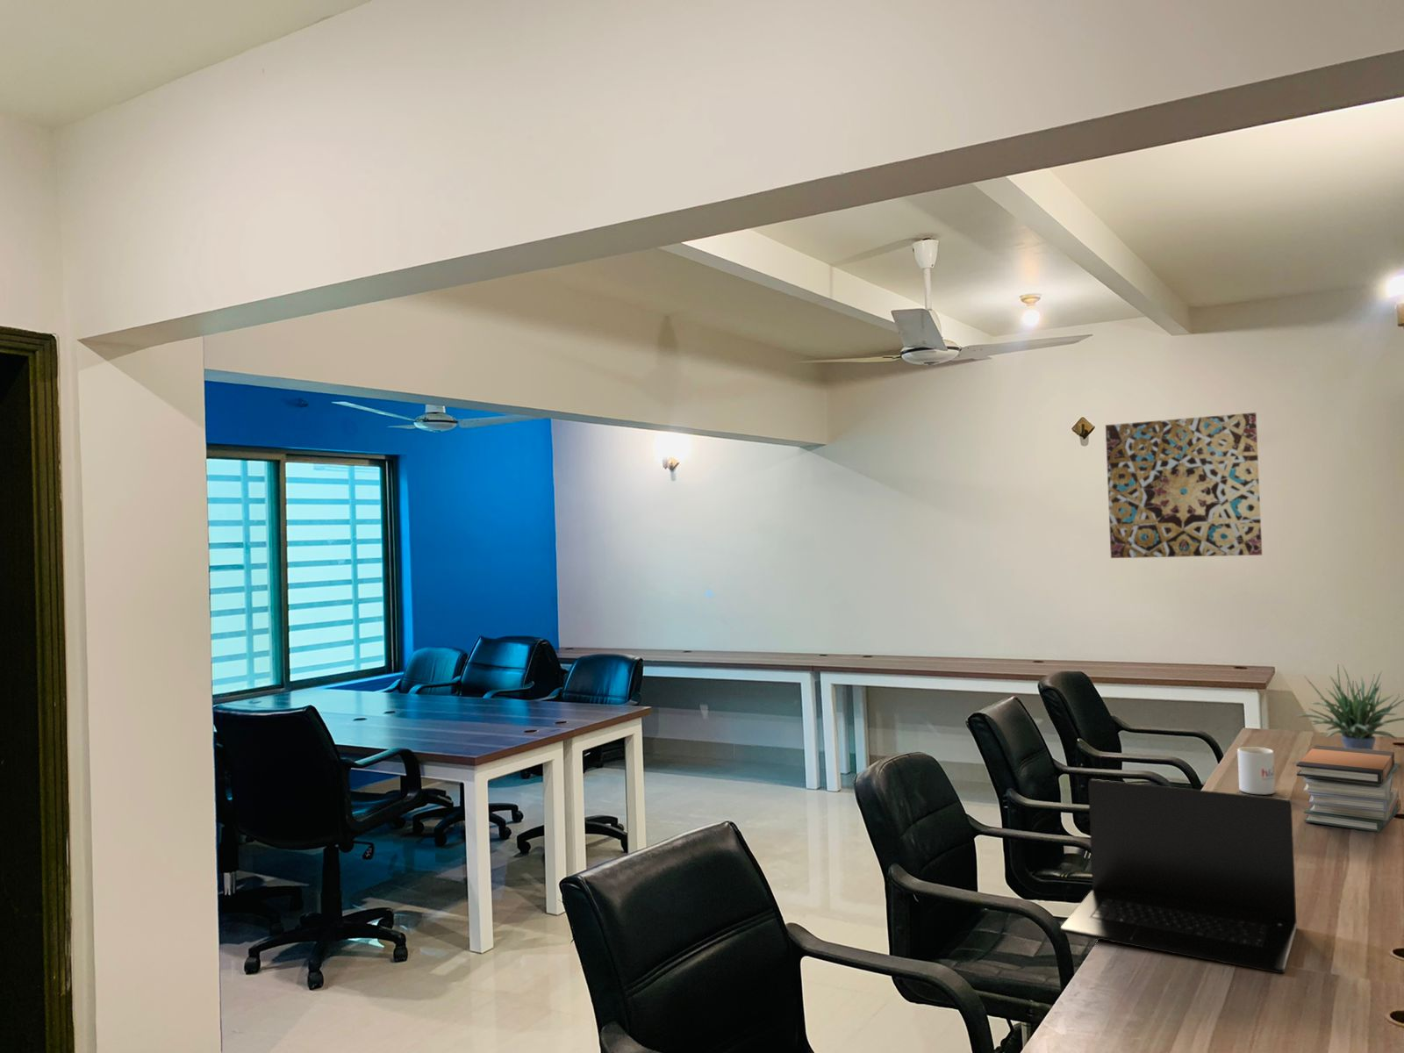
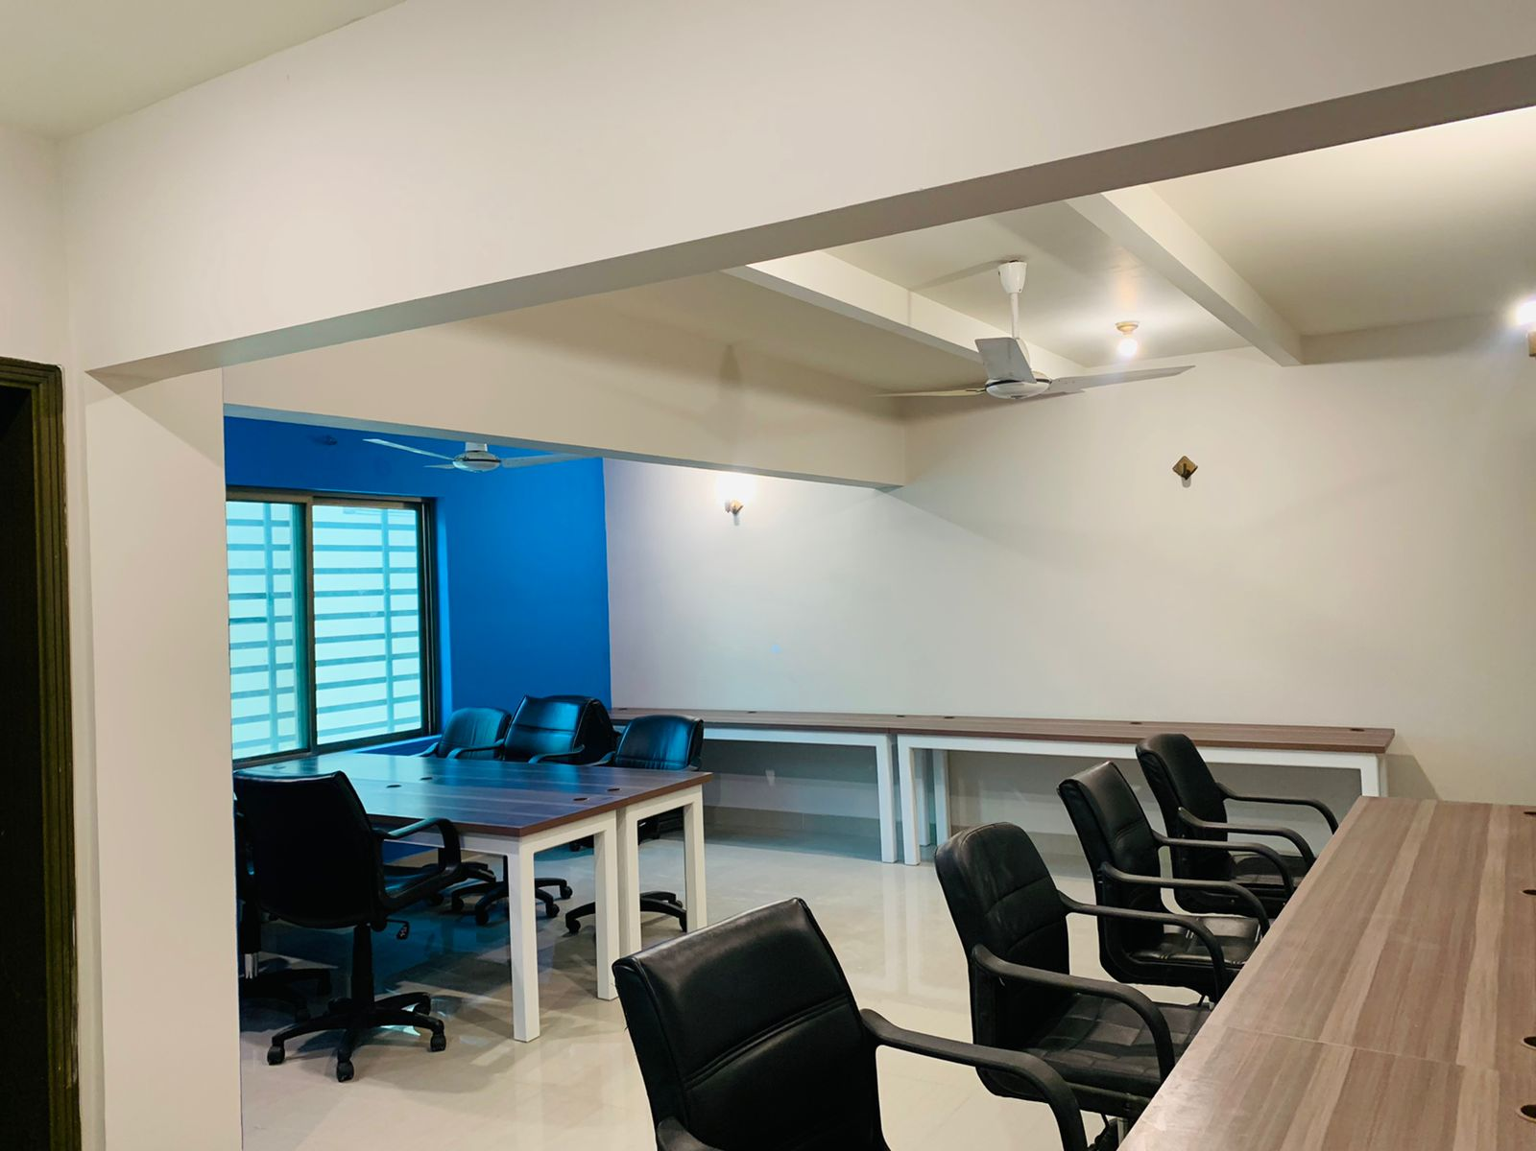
- laptop [1060,779,1298,974]
- wall art [1104,411,1262,559]
- mug [1236,746,1276,795]
- potted plant [1296,664,1404,750]
- book stack [1296,744,1402,834]
